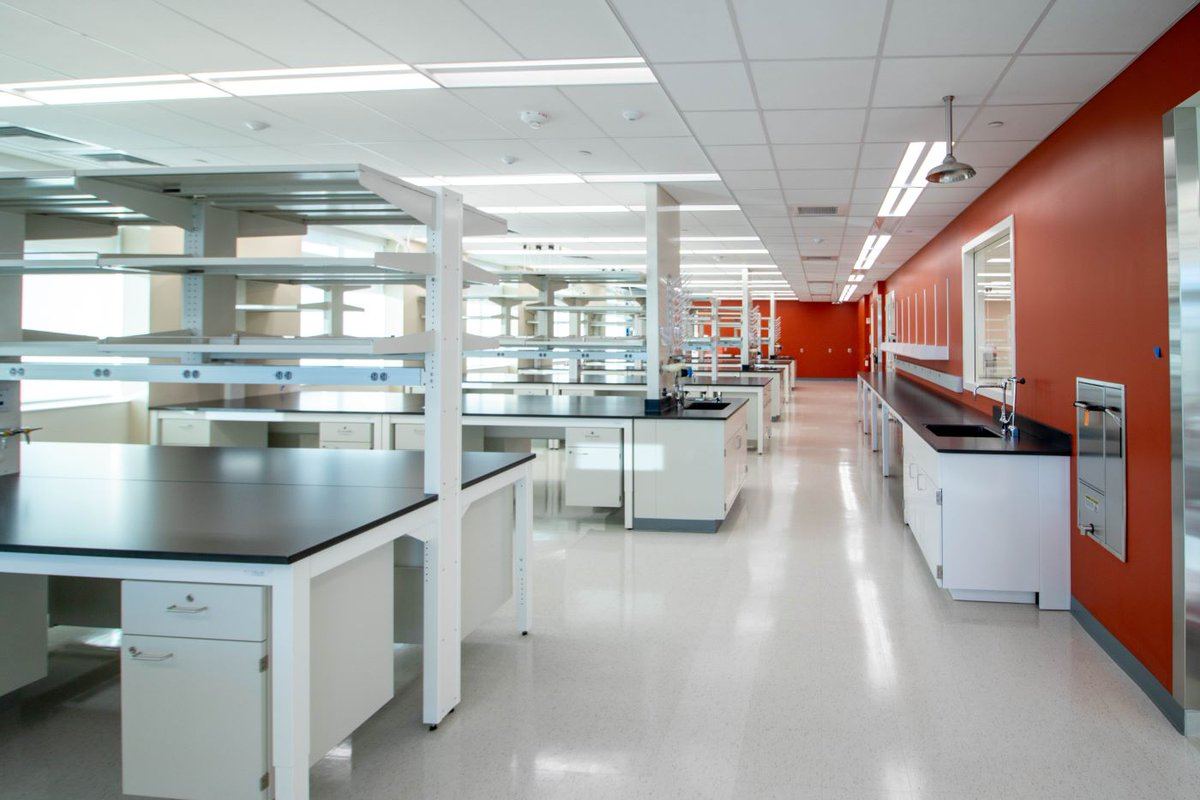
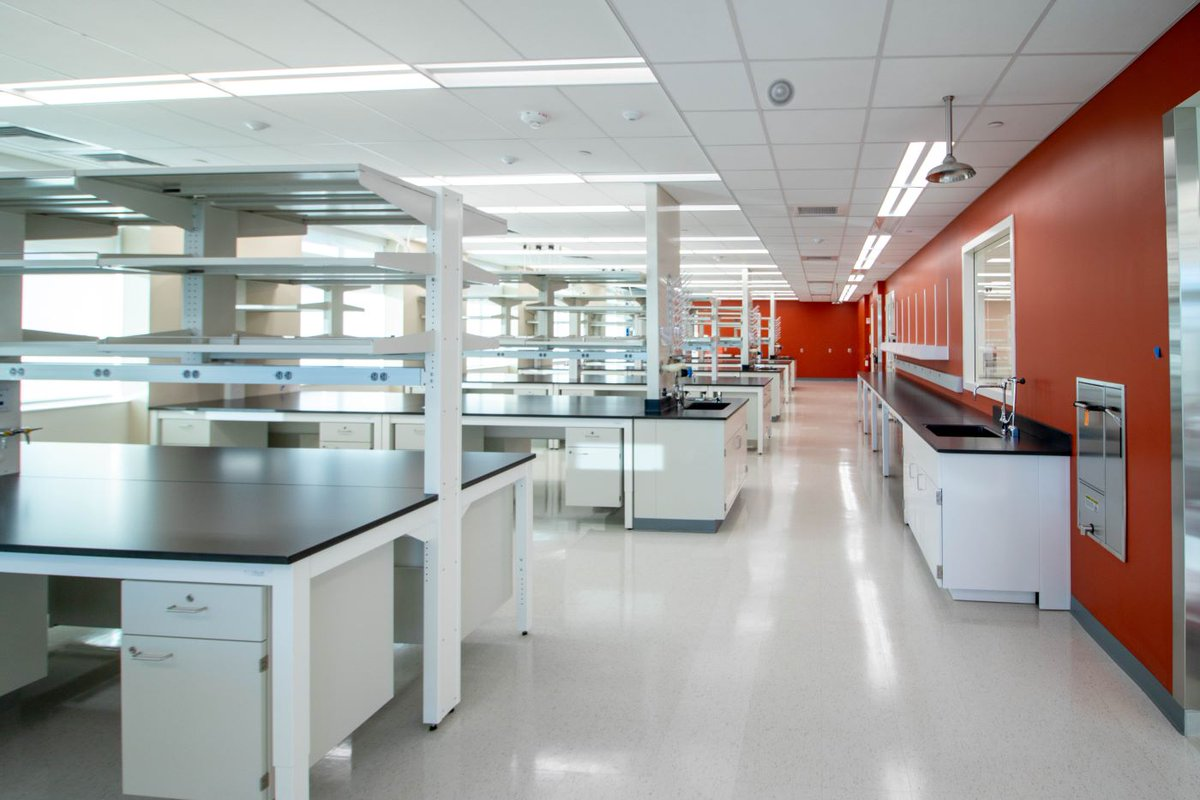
+ smoke detector [765,77,796,108]
